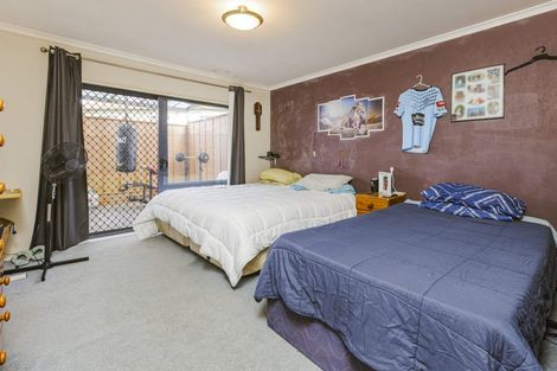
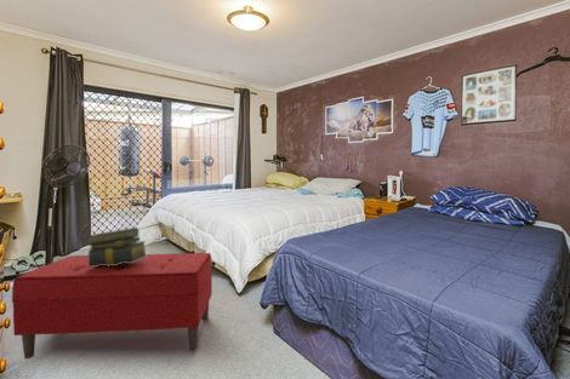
+ stack of books [85,226,148,266]
+ bench [11,252,213,360]
